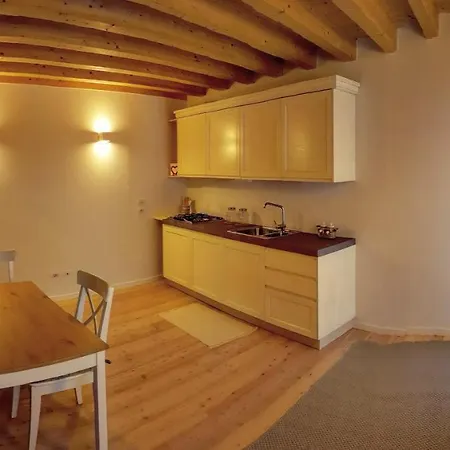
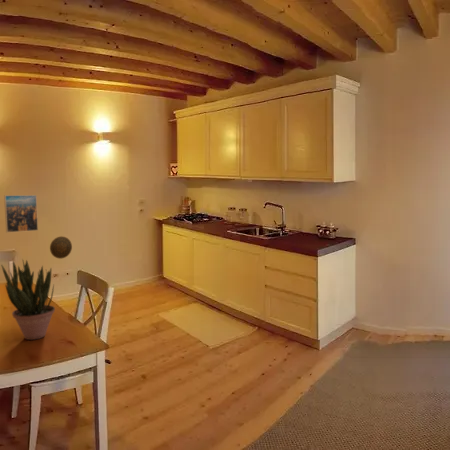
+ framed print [3,194,39,234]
+ potted plant [0,258,56,341]
+ decorative plate [49,235,73,260]
